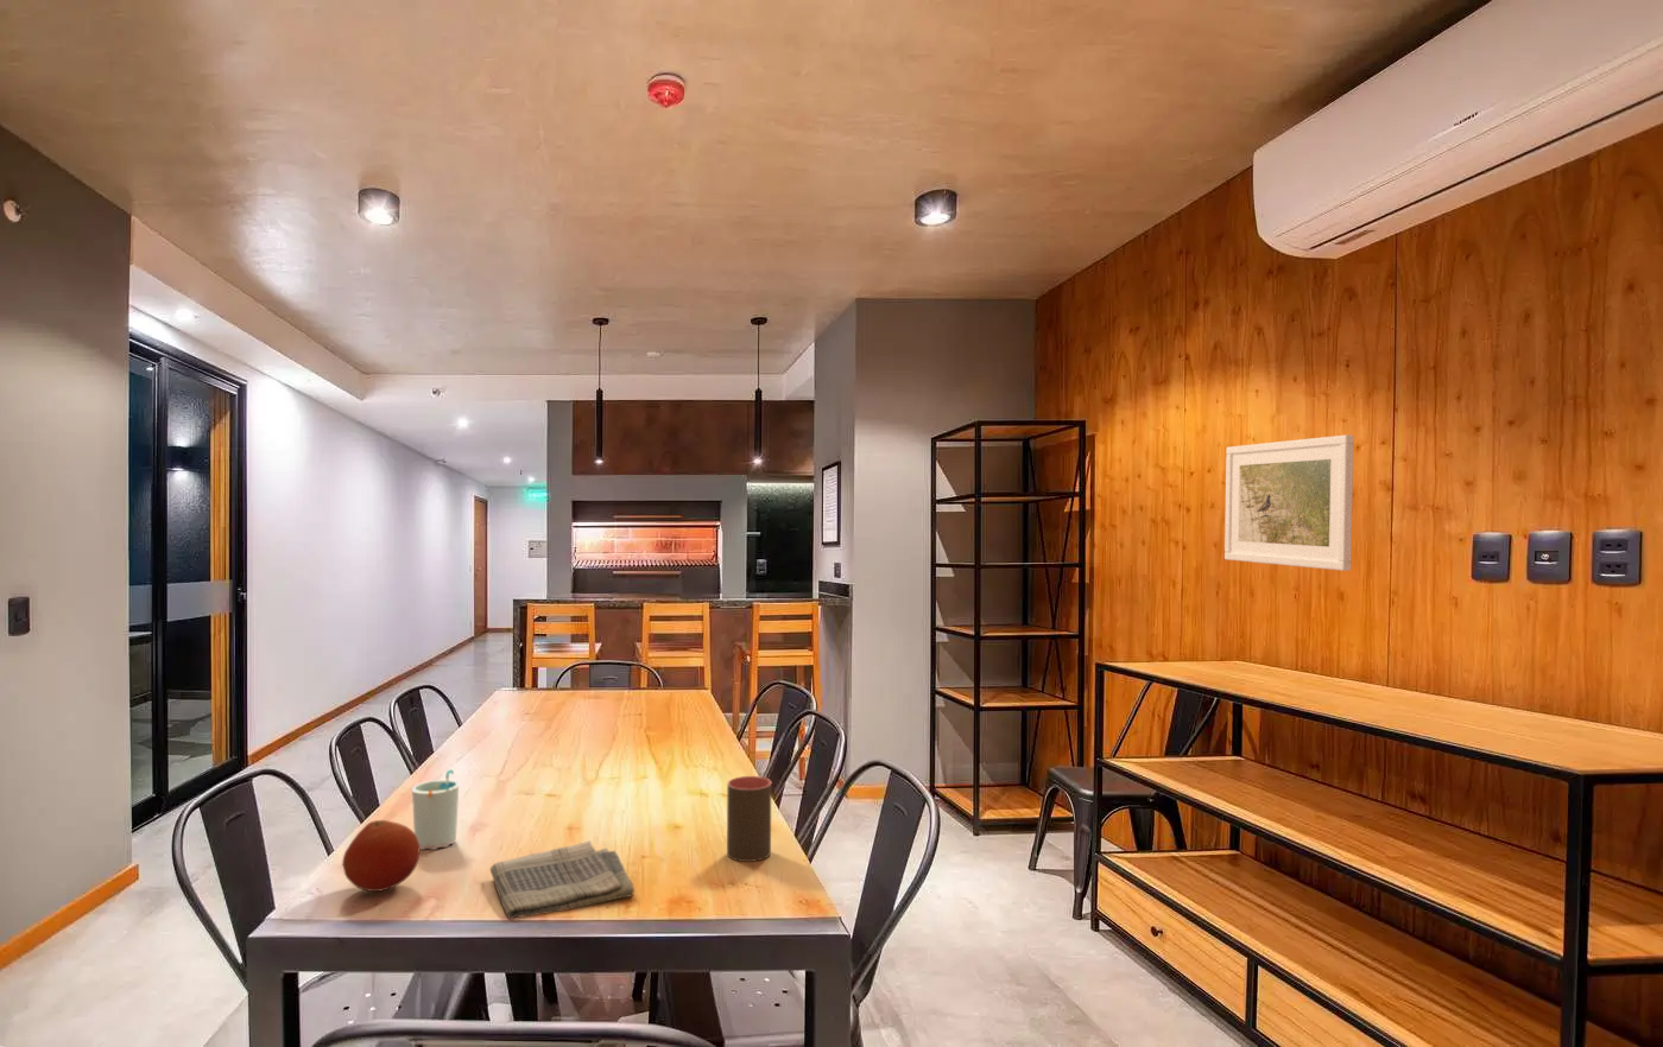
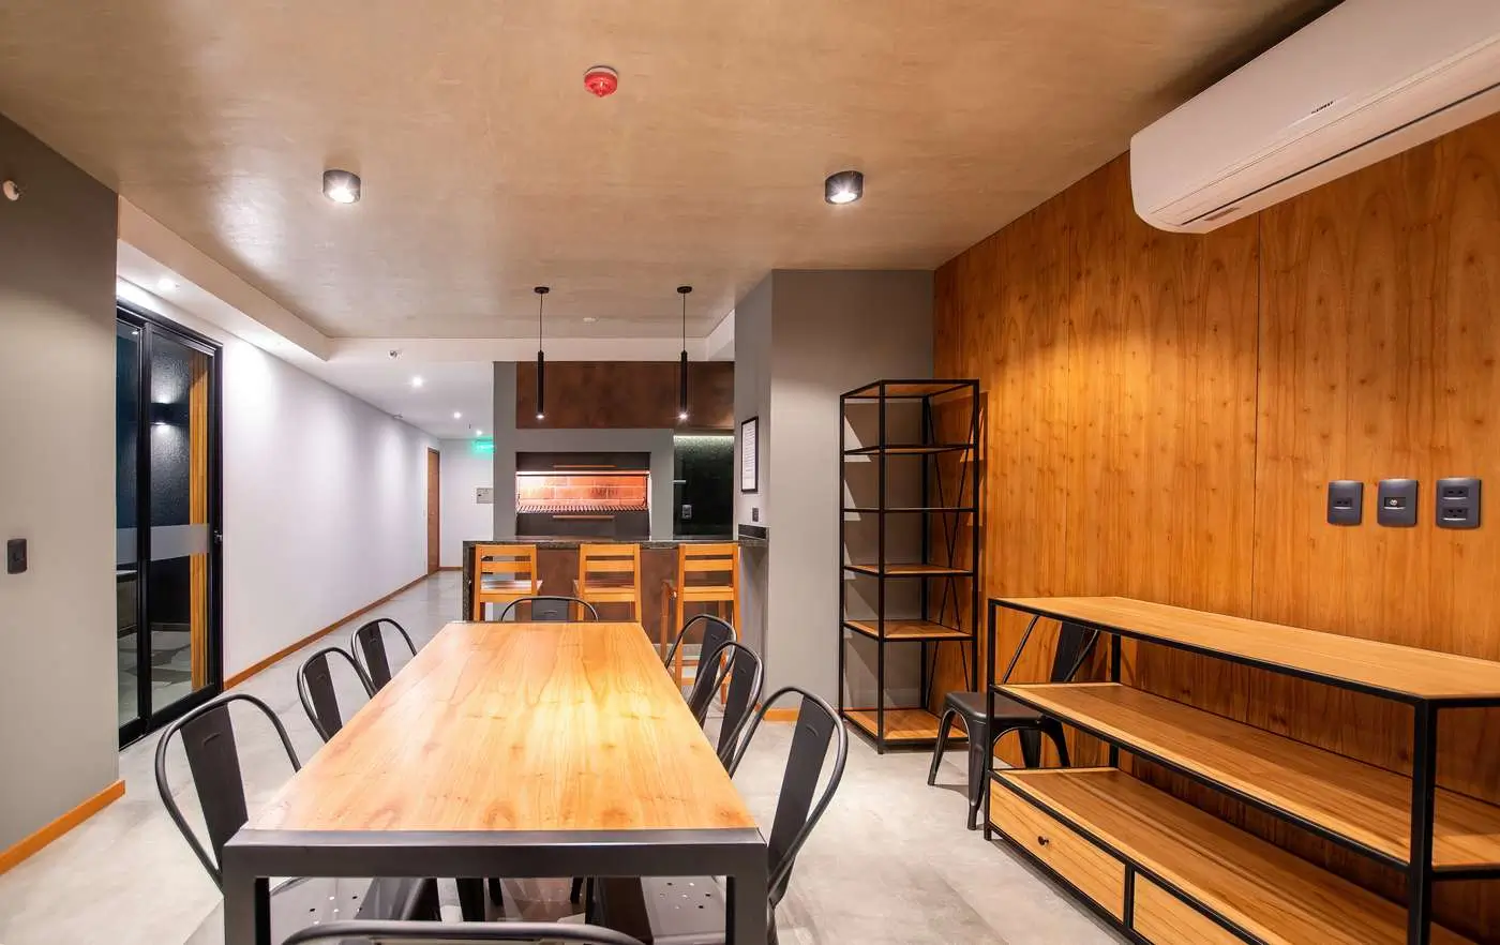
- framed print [1224,433,1354,572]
- fruit [340,819,420,893]
- dish towel [490,840,636,920]
- cup [412,768,460,852]
- cup [725,776,772,862]
